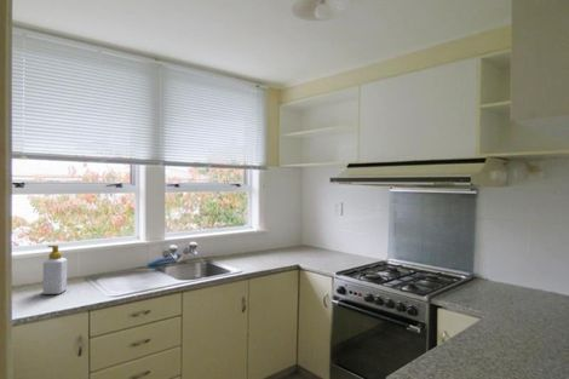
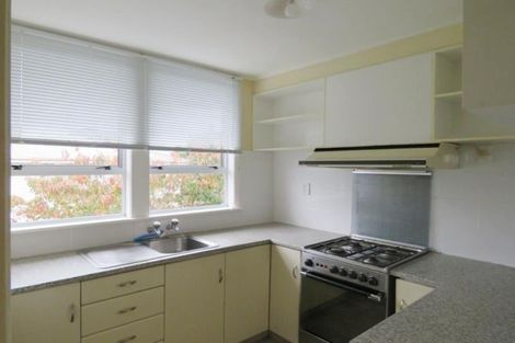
- soap bottle [42,243,68,295]
